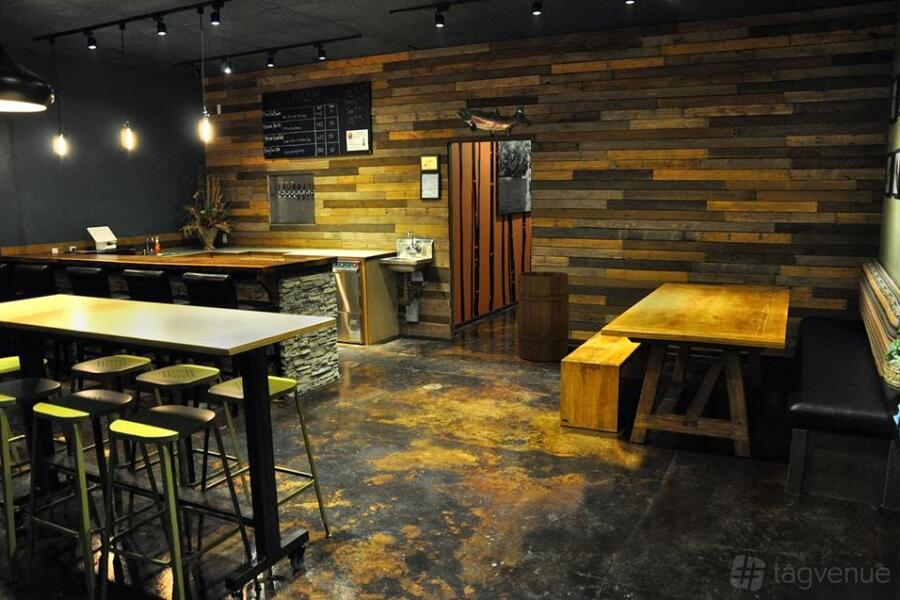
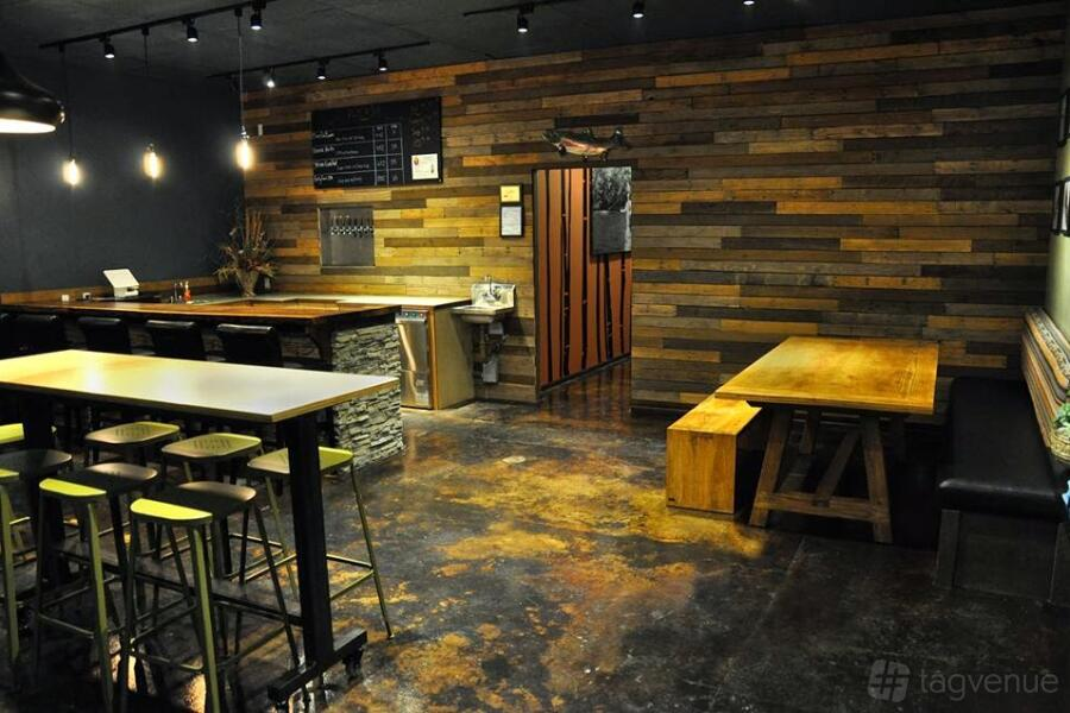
- wooden barrel [516,270,570,363]
